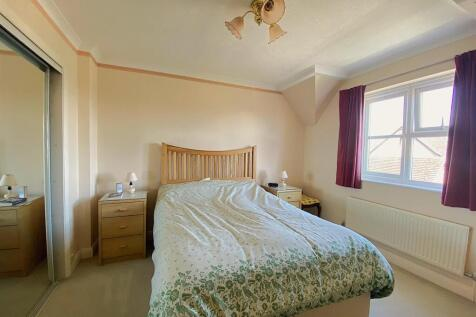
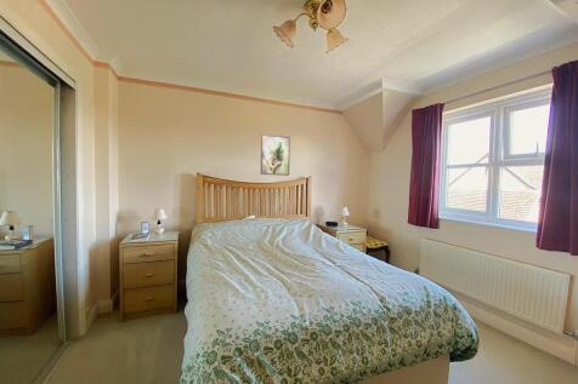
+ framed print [260,133,291,177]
